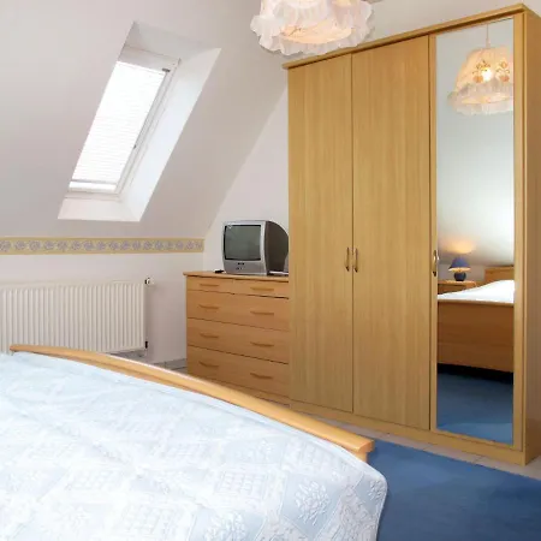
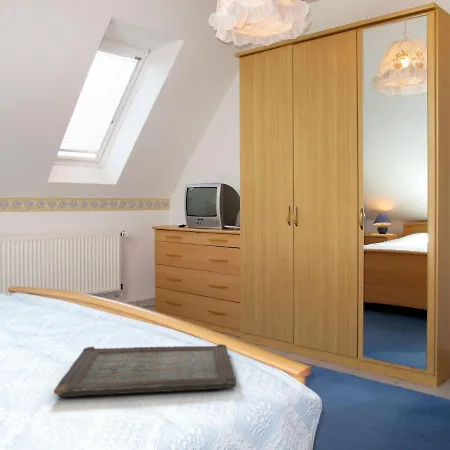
+ serving tray [53,343,237,398]
